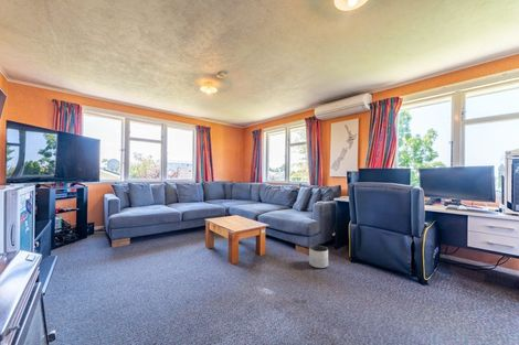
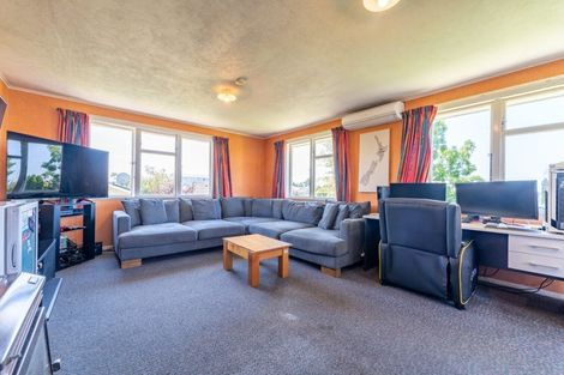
- planter [308,245,329,269]
